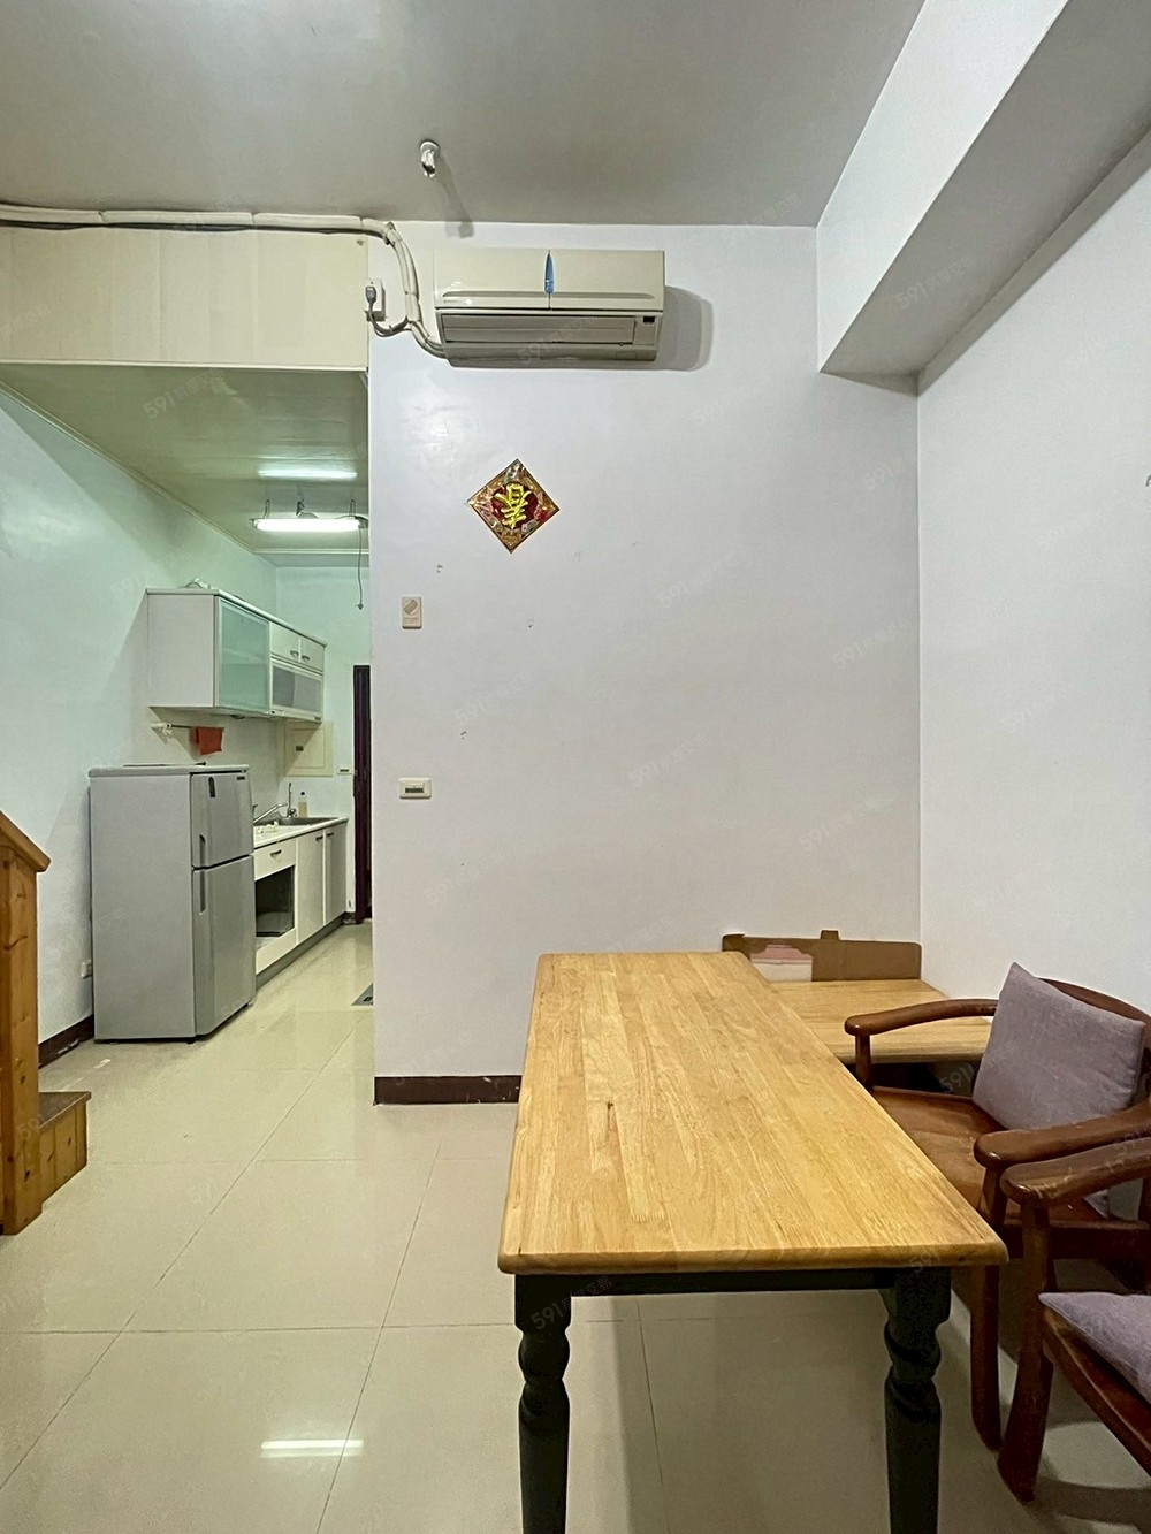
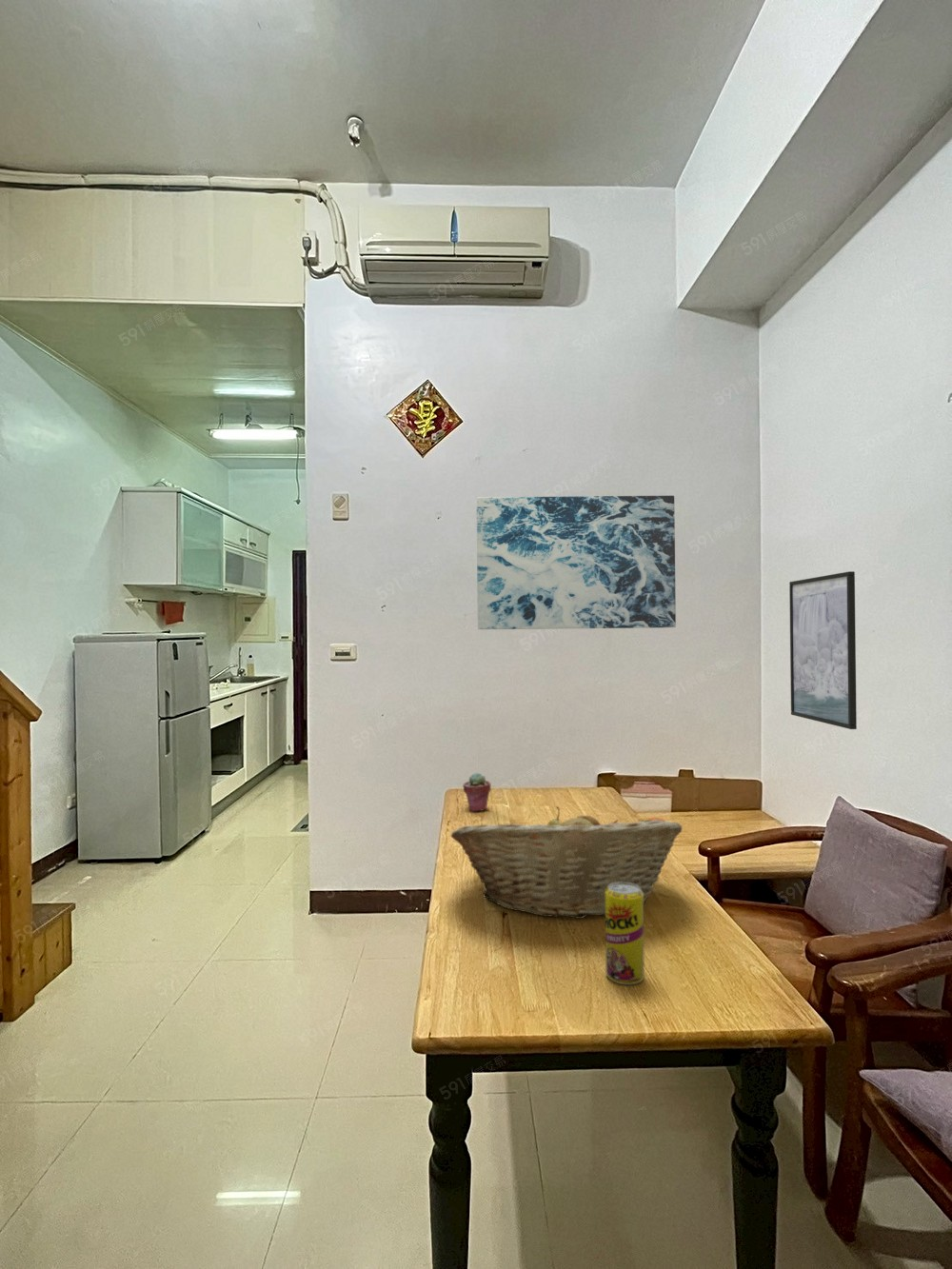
+ wall art [476,495,677,630]
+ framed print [788,570,858,730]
+ fruit basket [450,805,684,920]
+ potted succulent [462,772,492,812]
+ beverage can [605,882,645,985]
